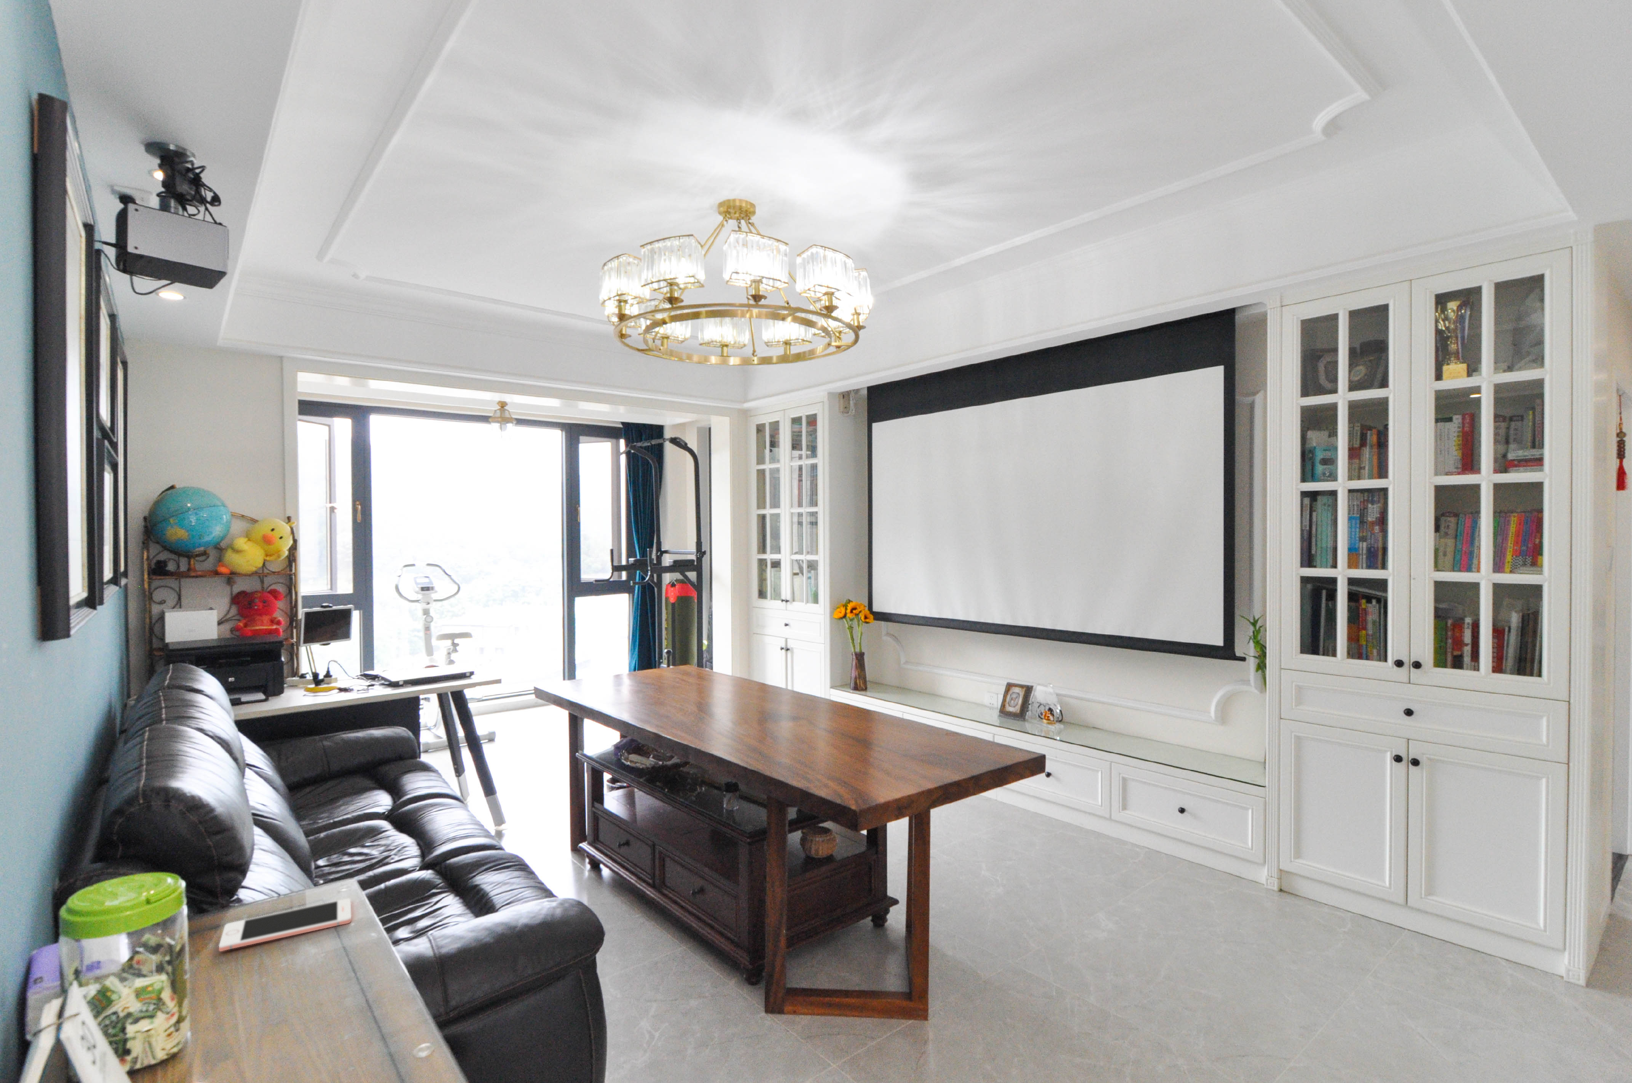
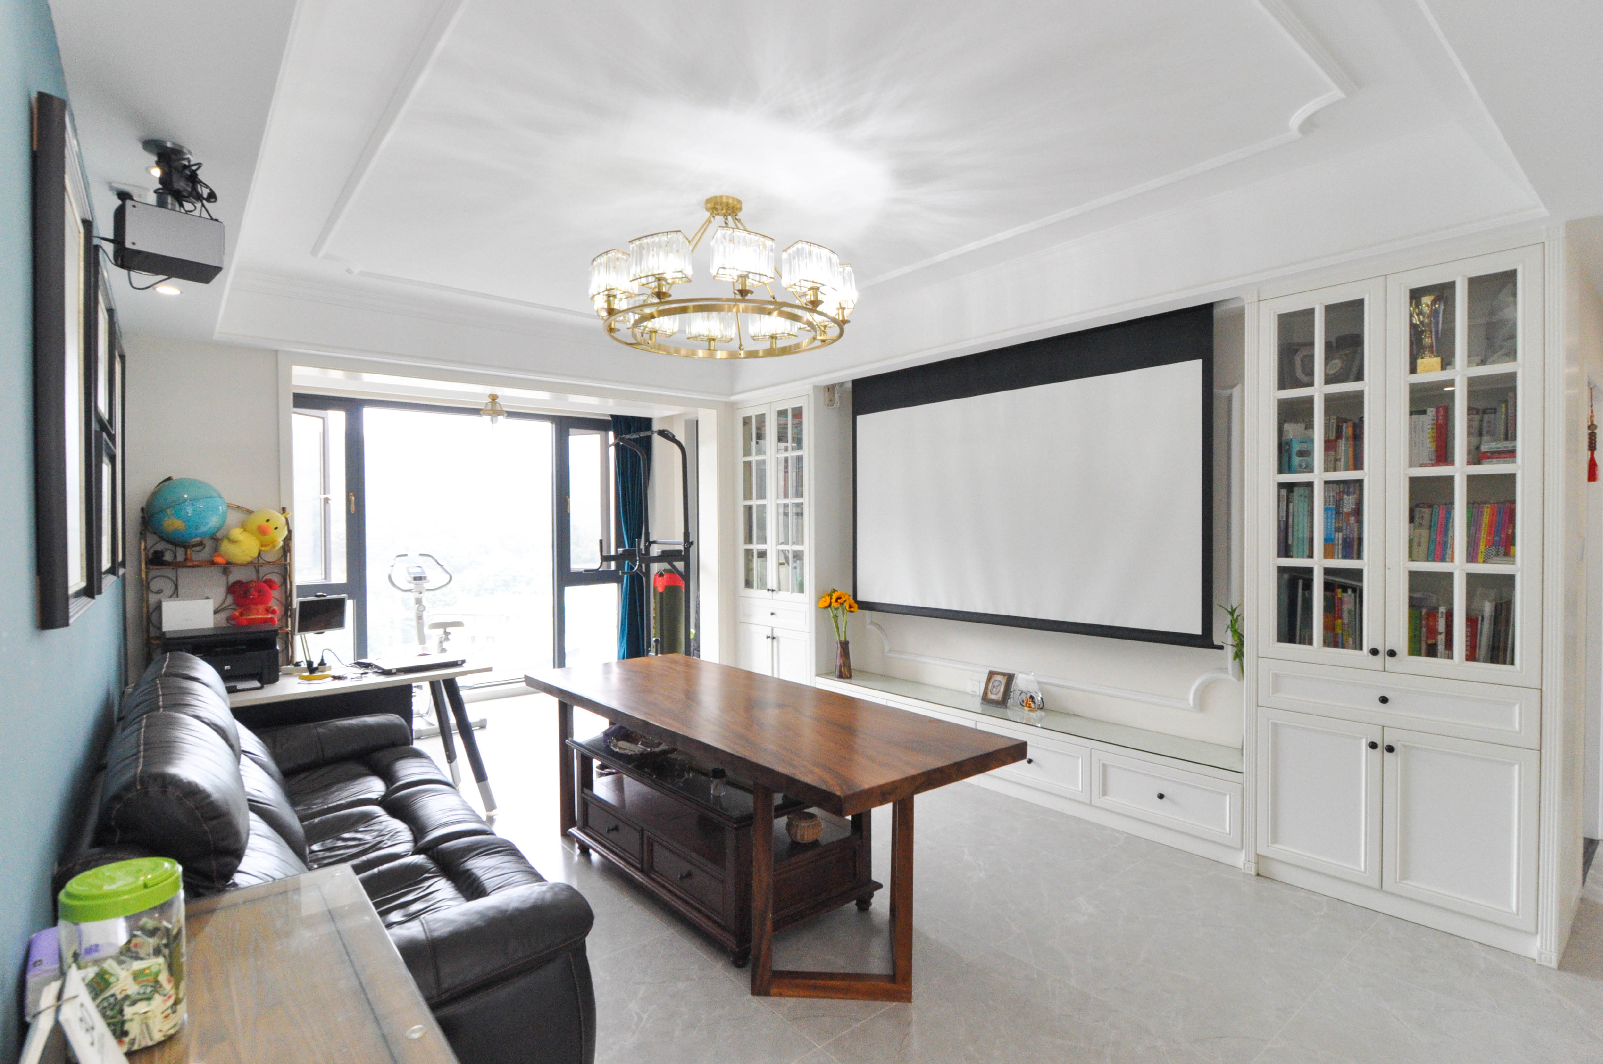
- cell phone [219,898,352,952]
